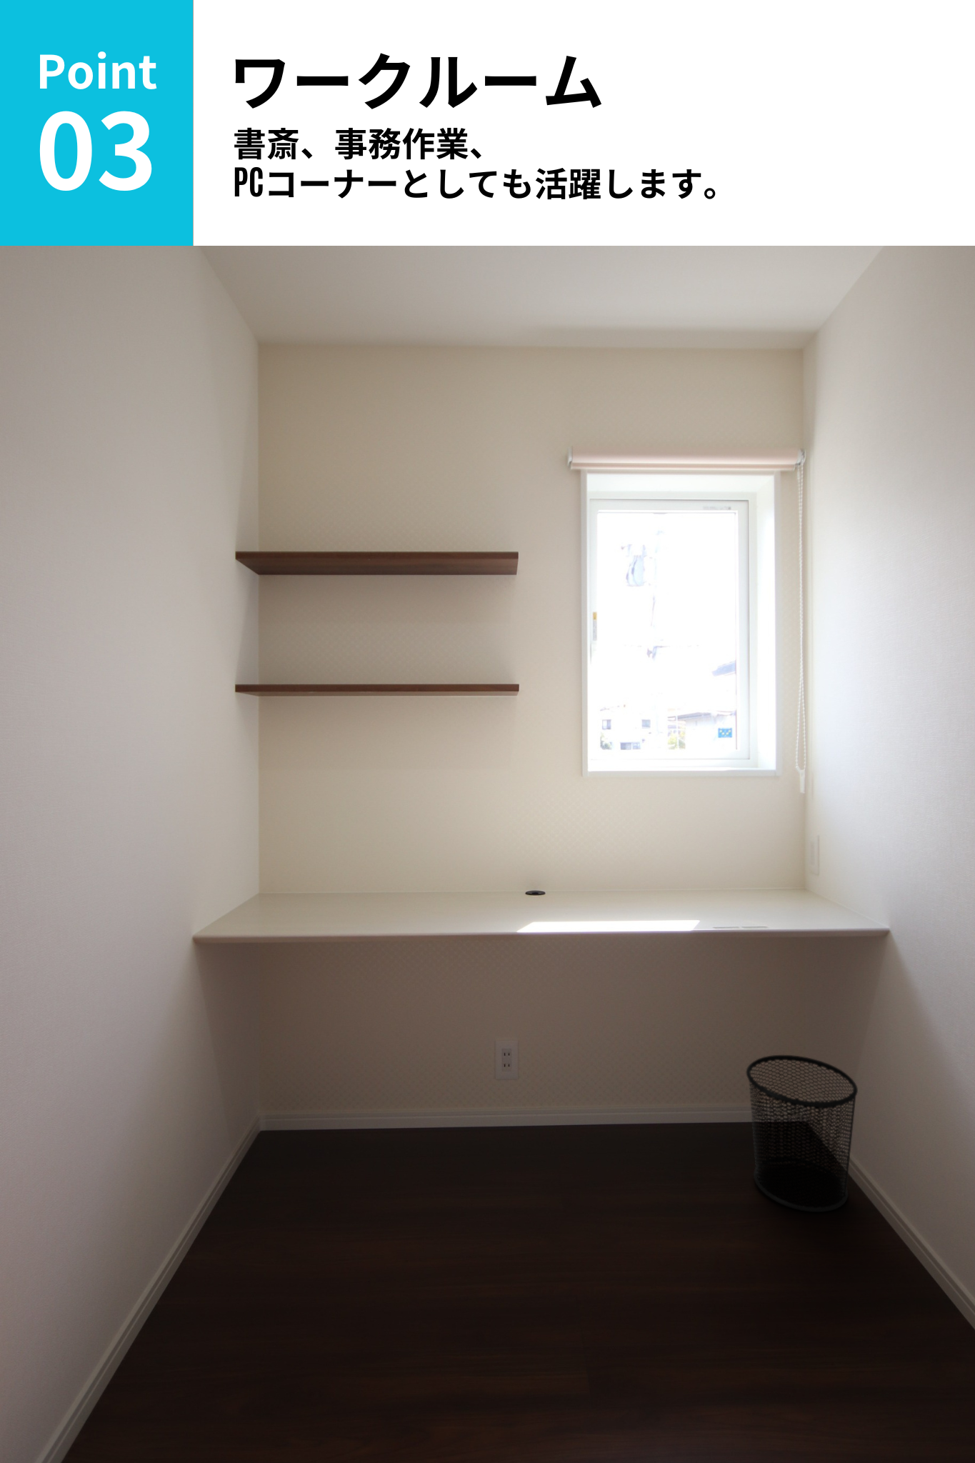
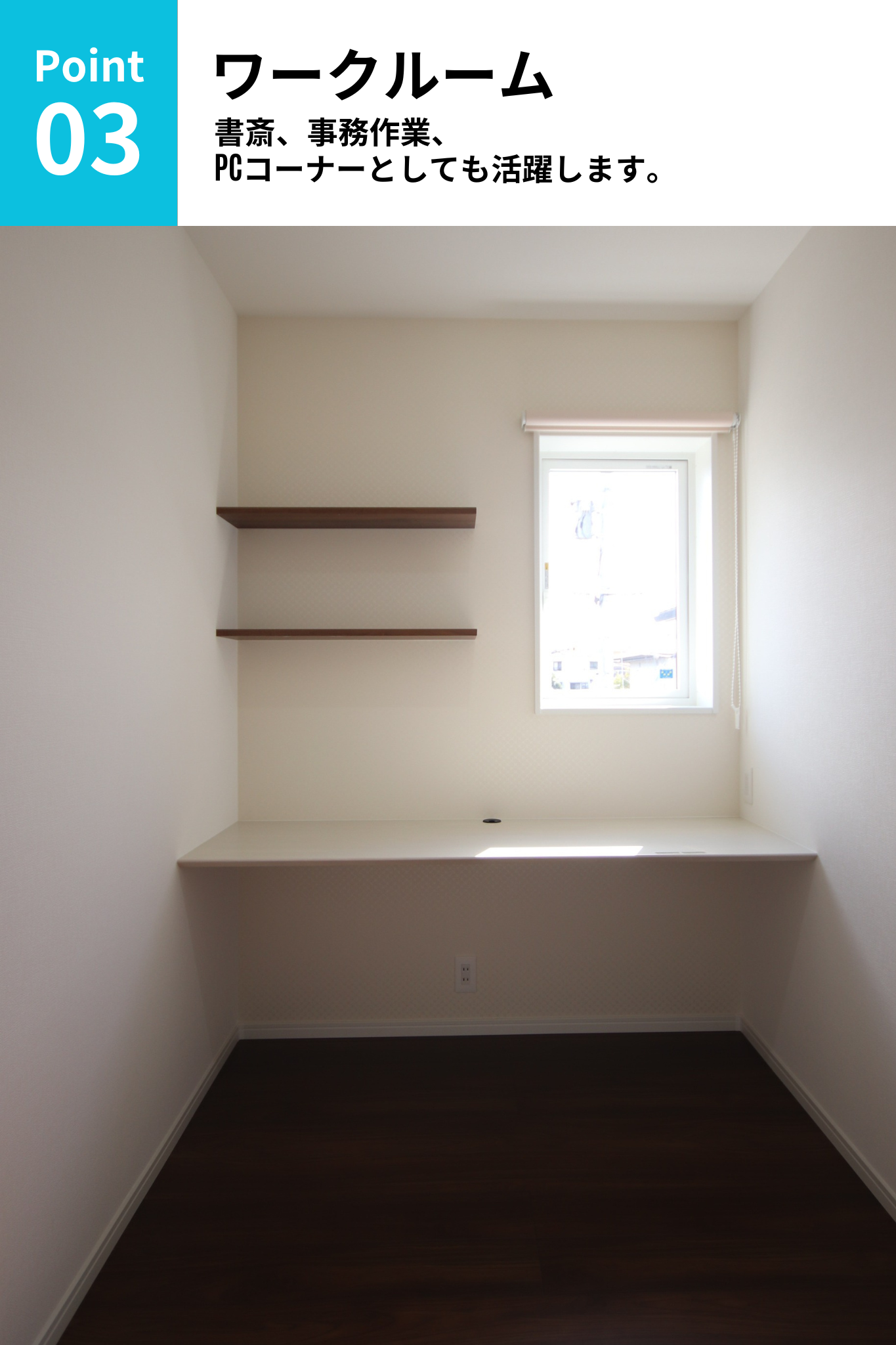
- waste bin [745,1054,859,1213]
